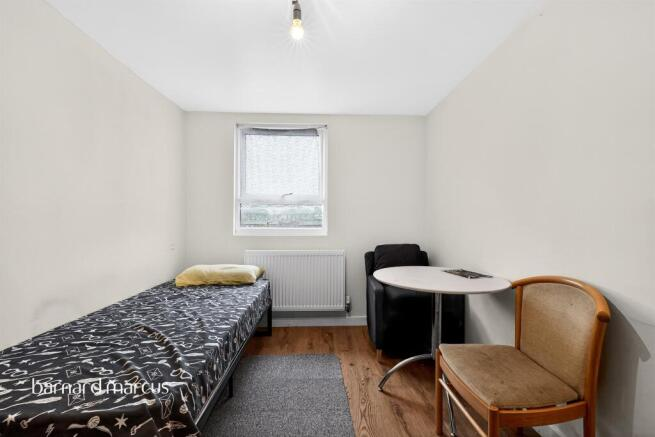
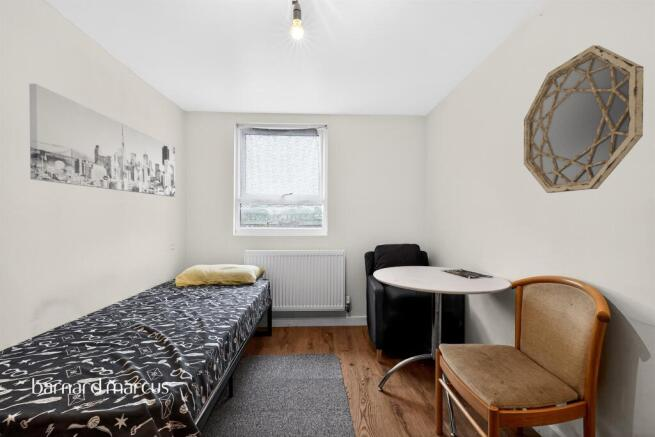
+ home mirror [523,44,645,194]
+ wall art [28,83,176,198]
